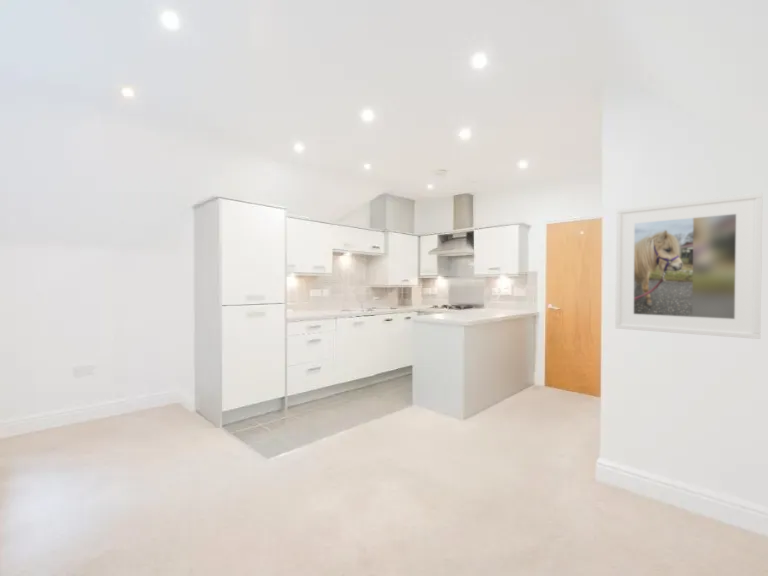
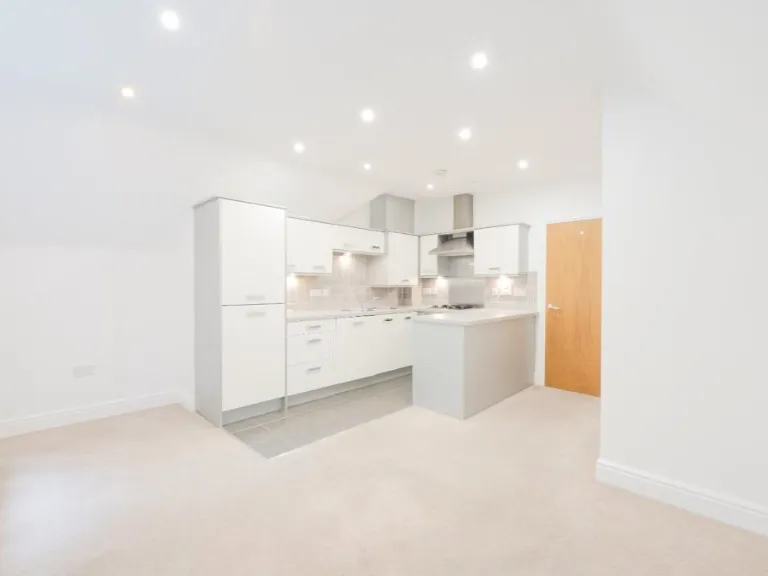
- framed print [614,192,764,340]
